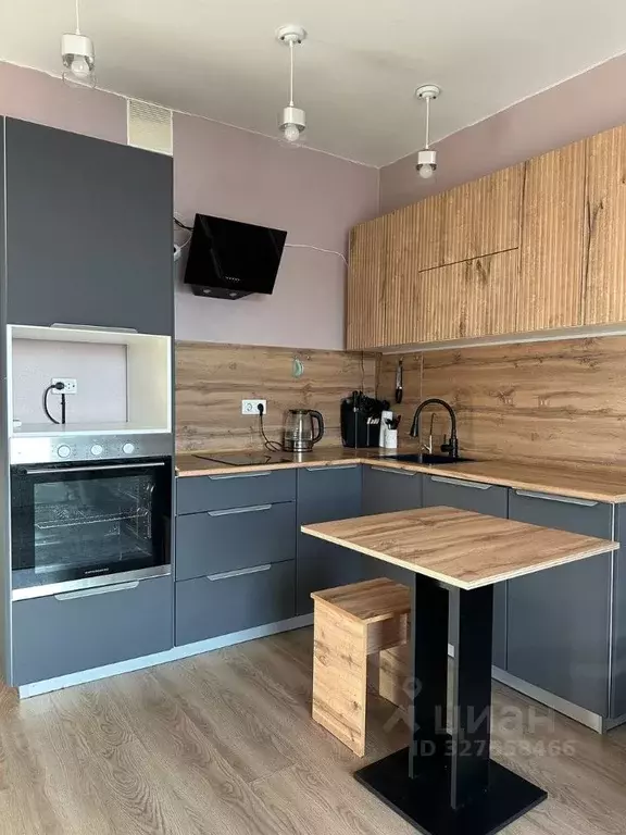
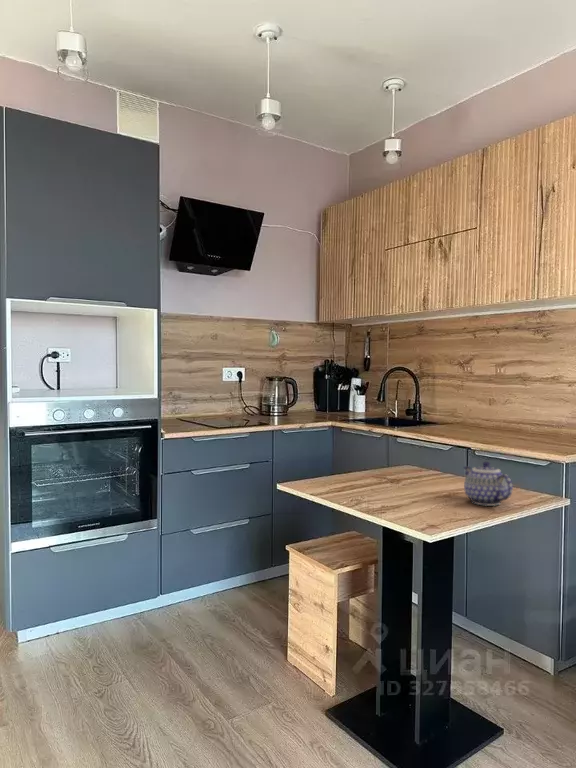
+ teapot [462,461,514,507]
